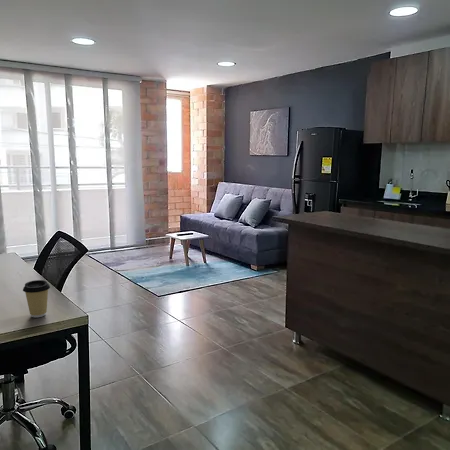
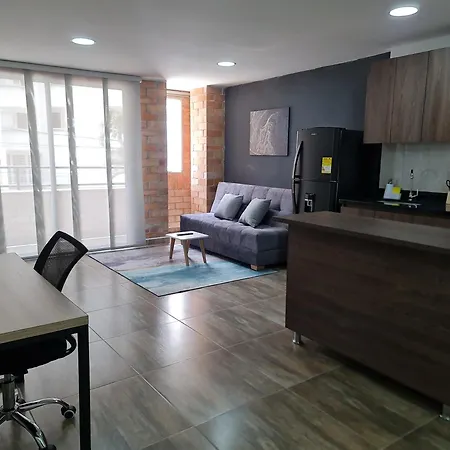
- coffee cup [22,279,51,318]
